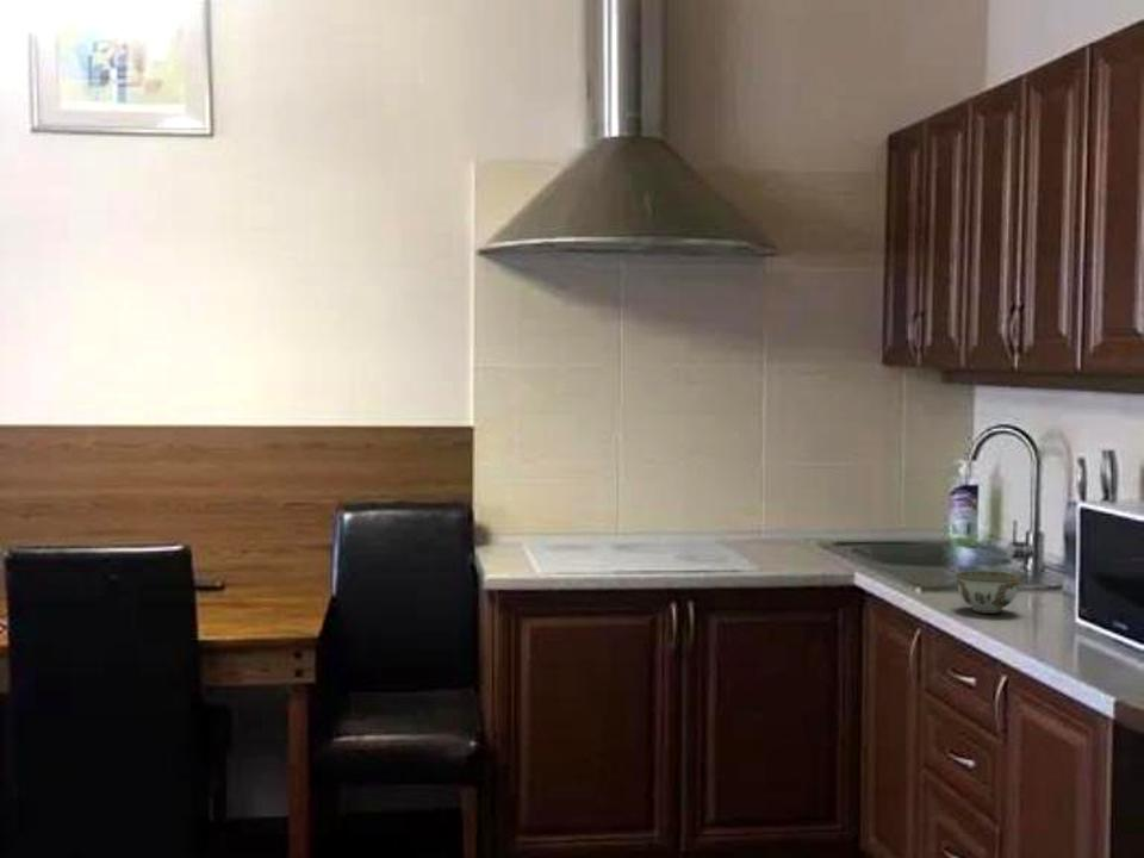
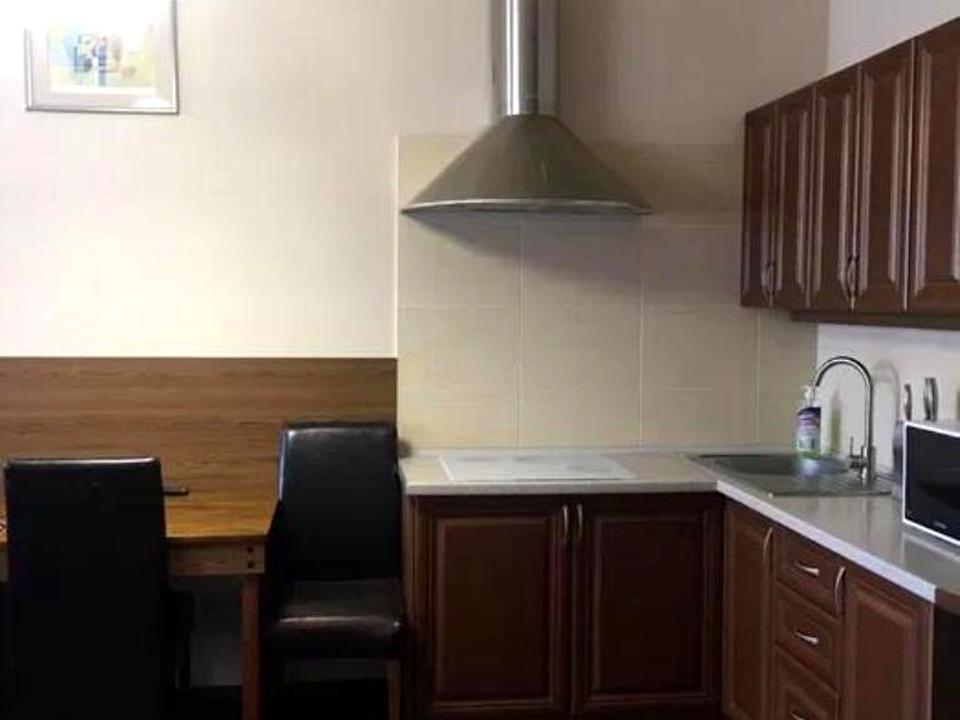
- bowl [955,570,1021,615]
